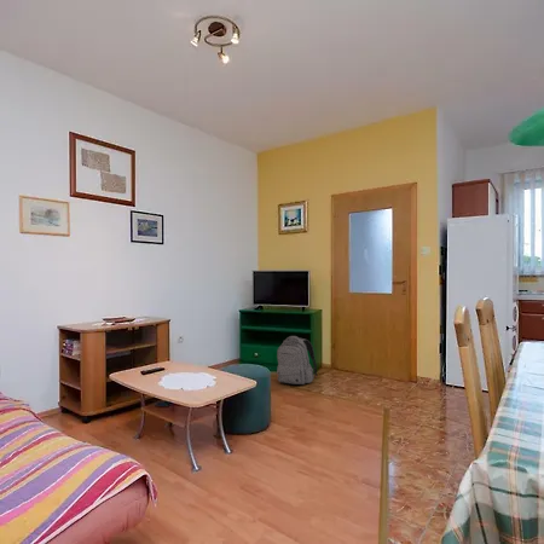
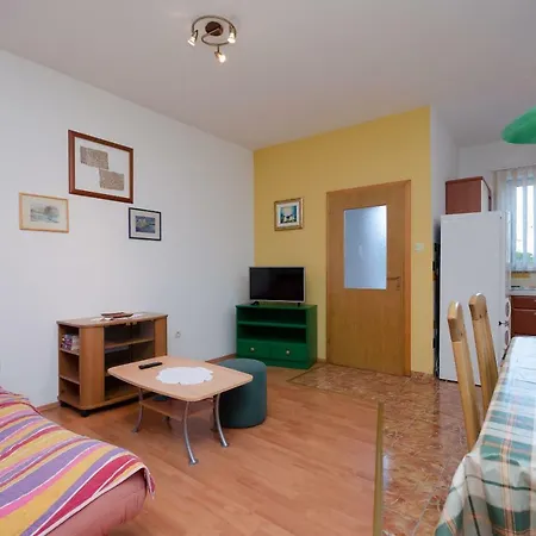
- backpack [276,335,318,386]
